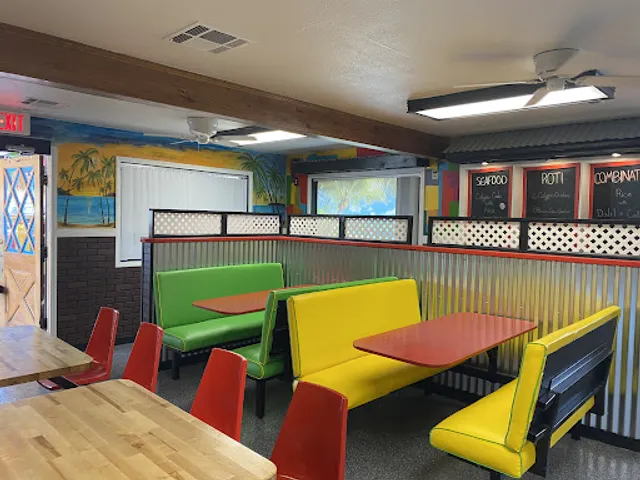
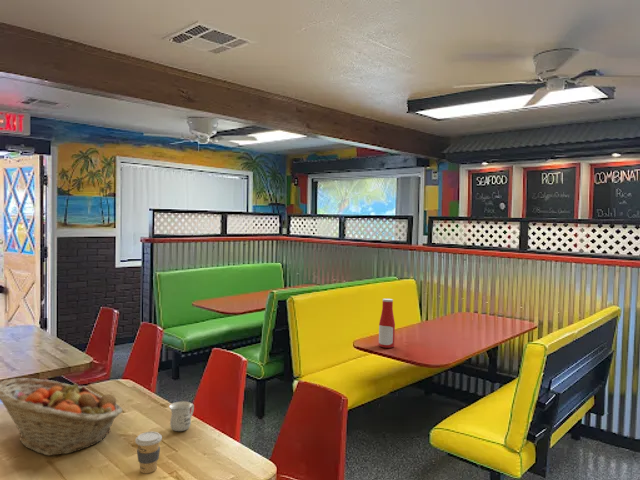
+ bottle [378,298,396,349]
+ coffee cup [134,431,163,474]
+ mug [168,400,195,432]
+ fruit basket [0,377,124,457]
